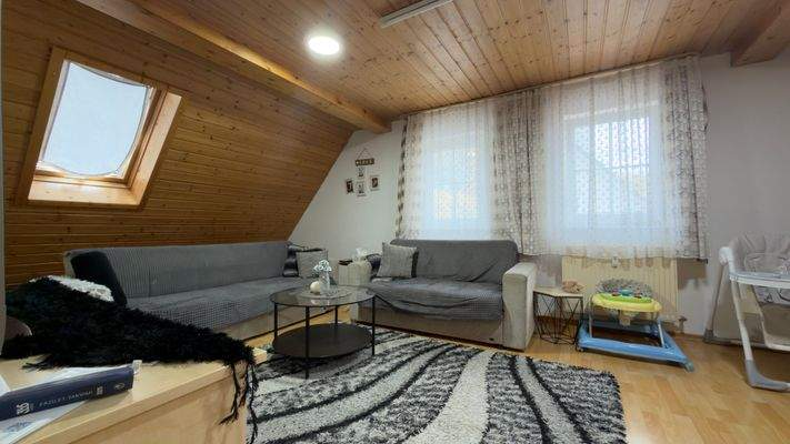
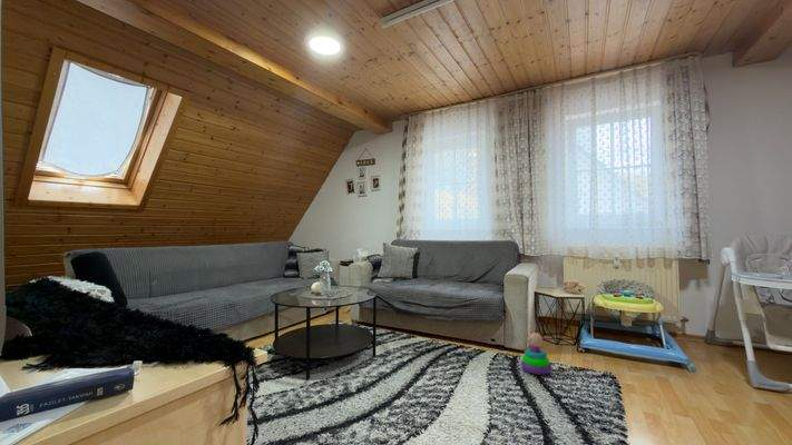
+ stacking toy [520,330,553,376]
